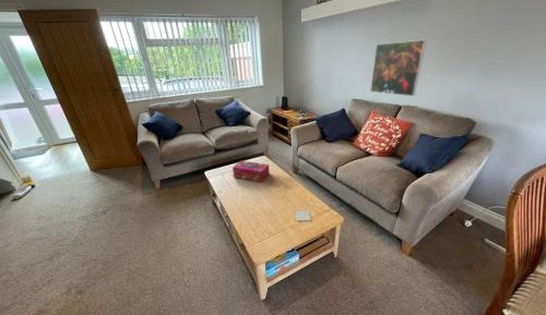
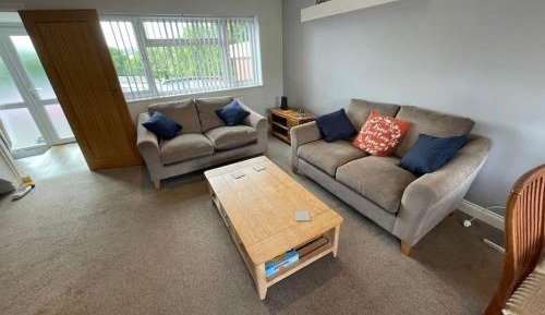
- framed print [369,39,427,97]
- tissue box [232,160,271,183]
